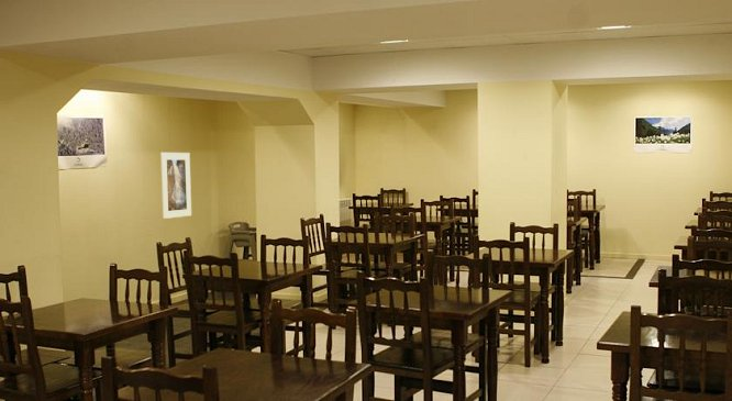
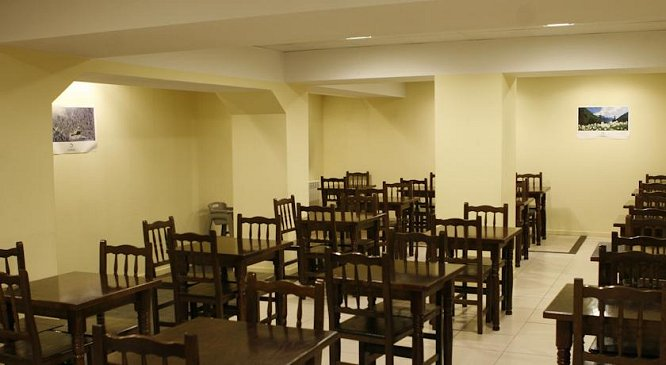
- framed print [159,152,192,220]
